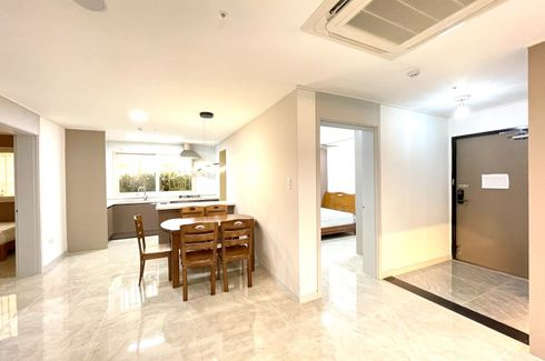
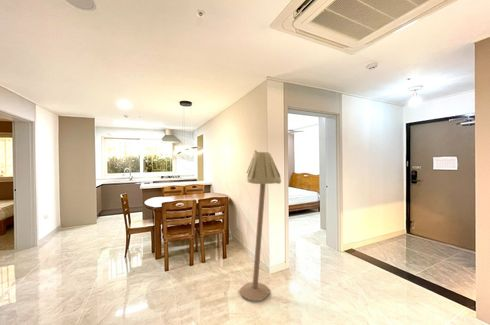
+ floor lamp [238,149,282,302]
